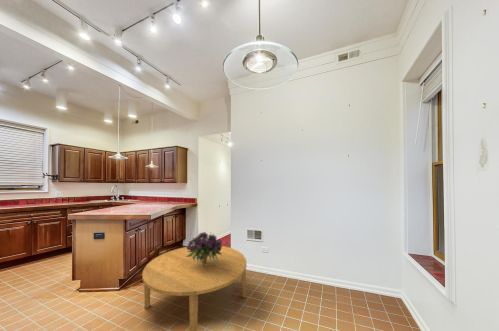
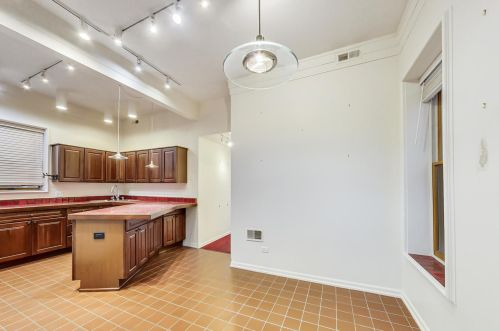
- bouquet [186,231,223,265]
- dining table [141,245,248,331]
